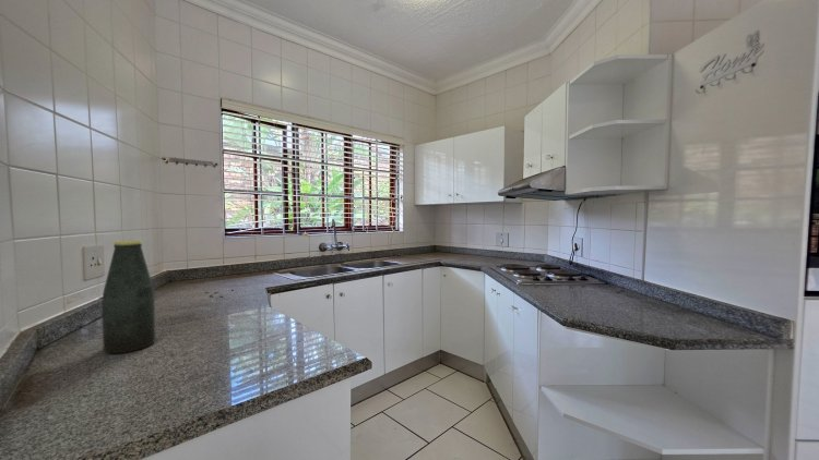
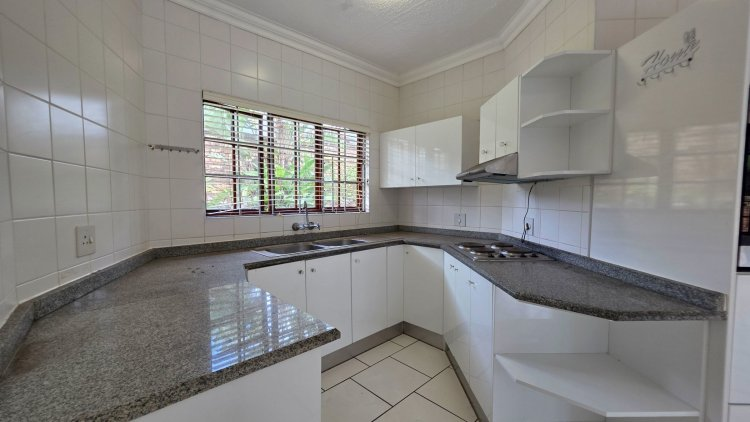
- bottle [102,240,156,354]
